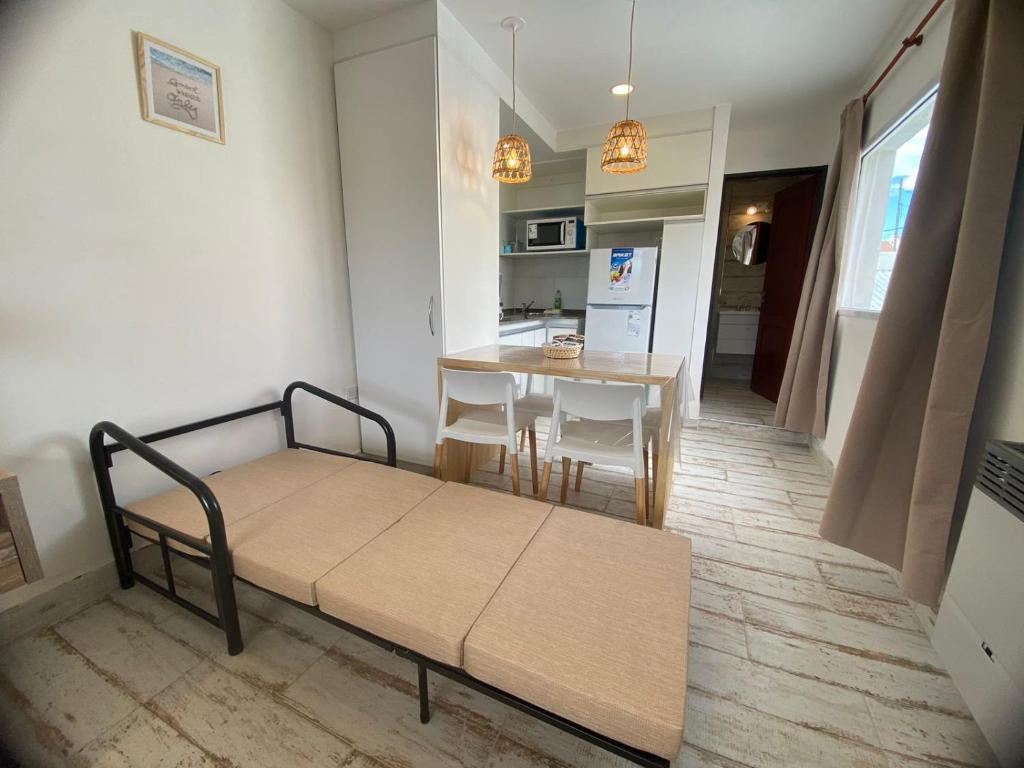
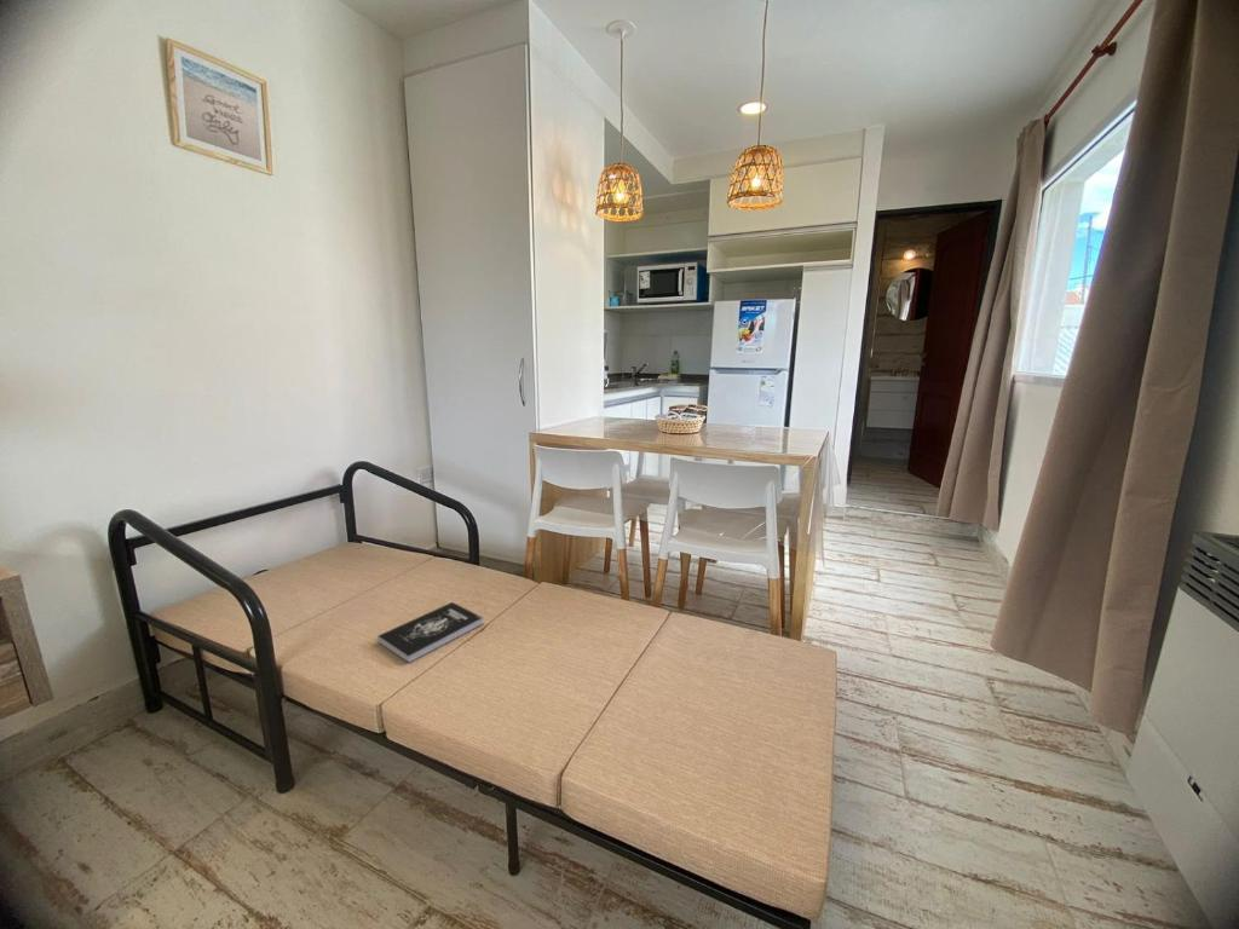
+ book [376,601,484,663]
